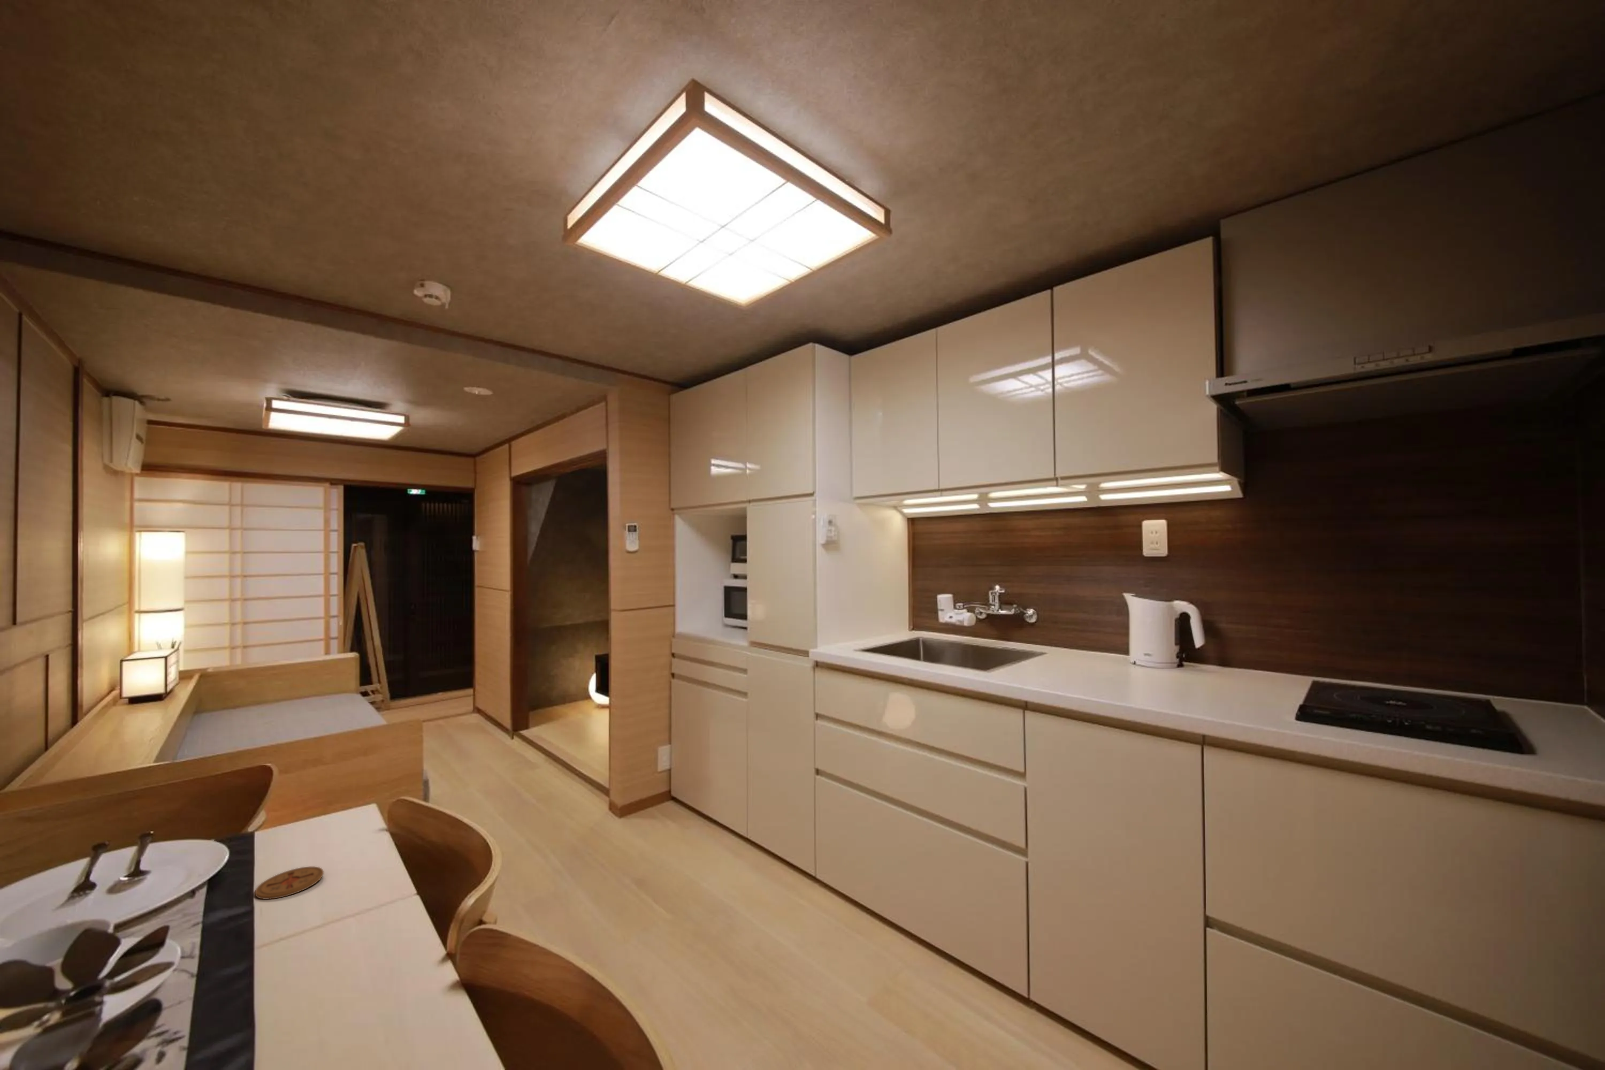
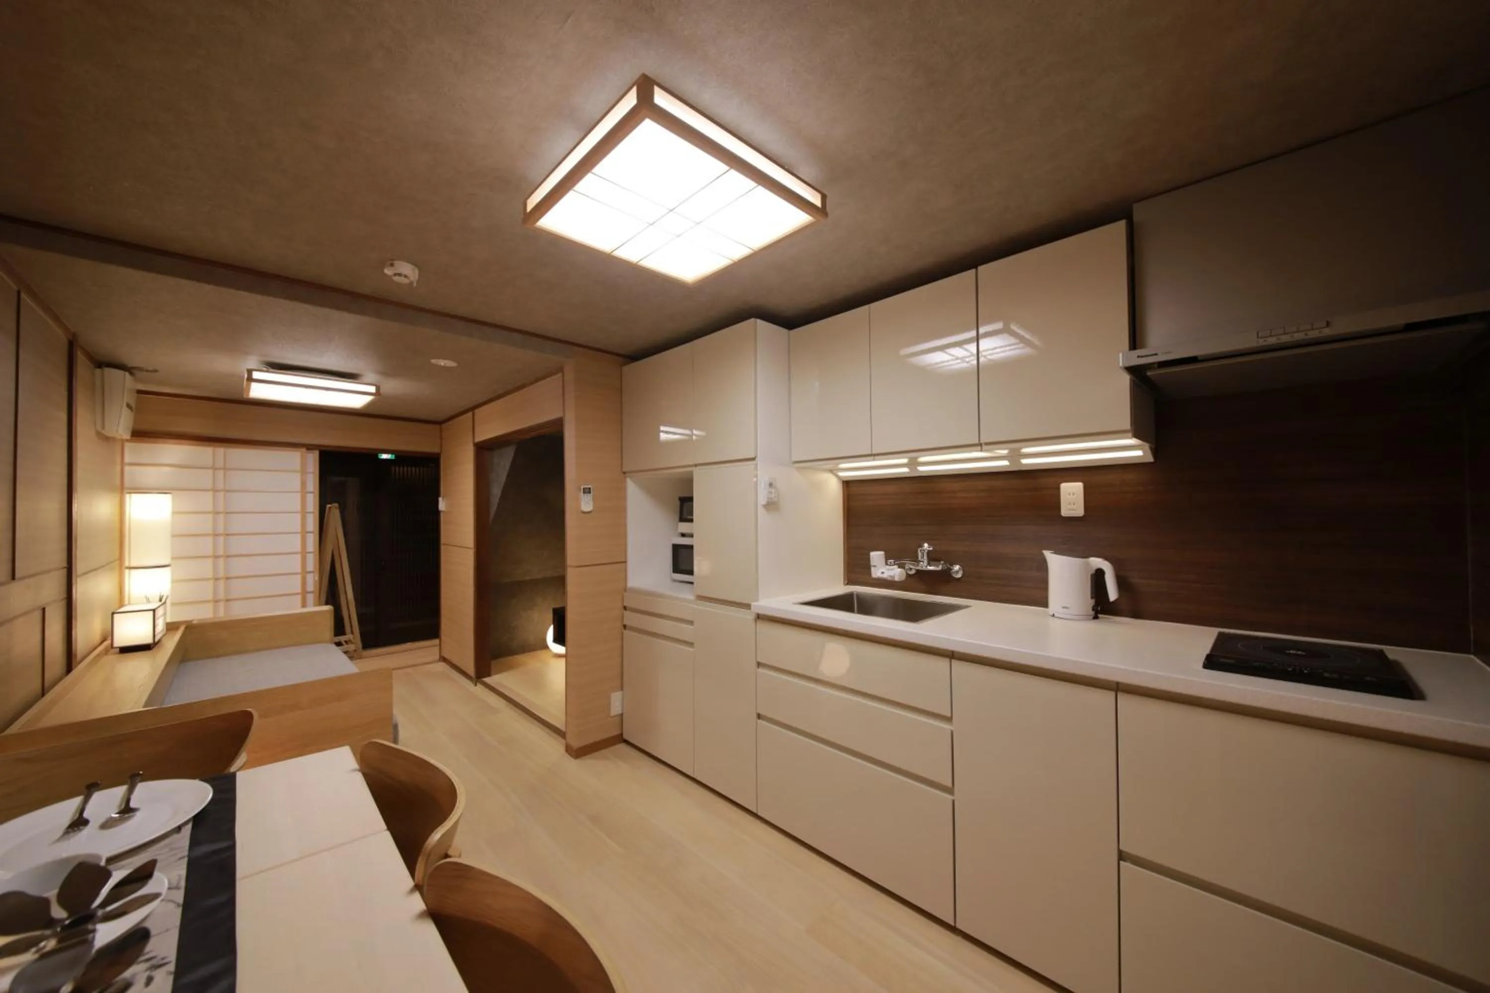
- coaster [254,866,324,900]
